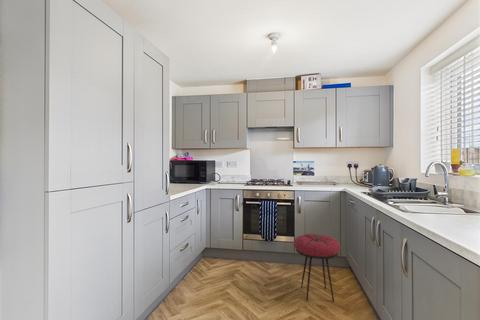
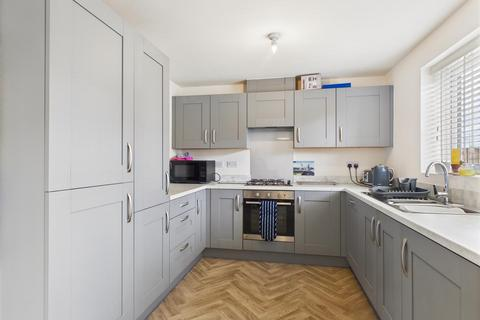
- stool [293,233,342,302]
